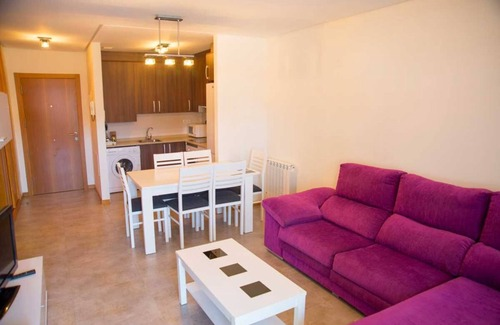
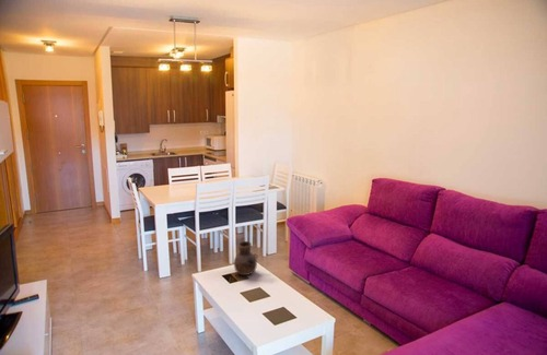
+ vase [233,240,259,276]
